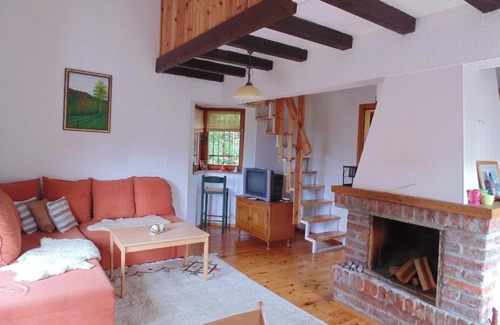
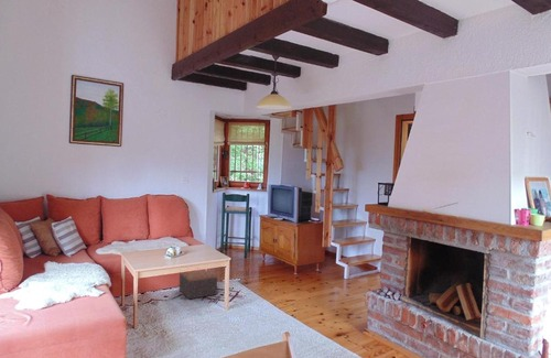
+ footstool [179,269,218,301]
